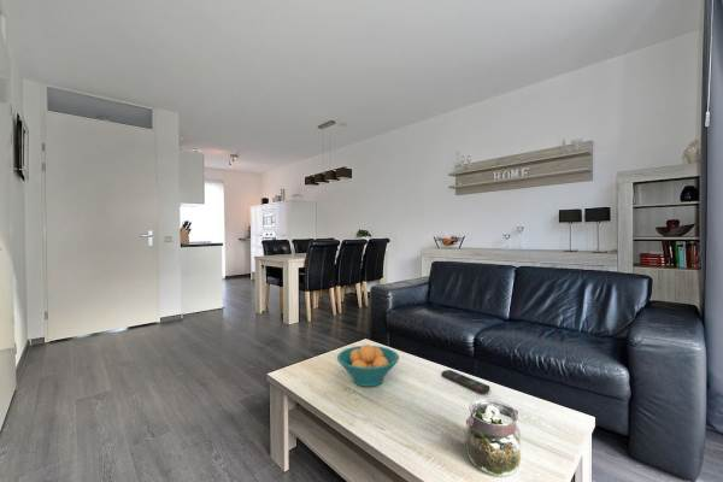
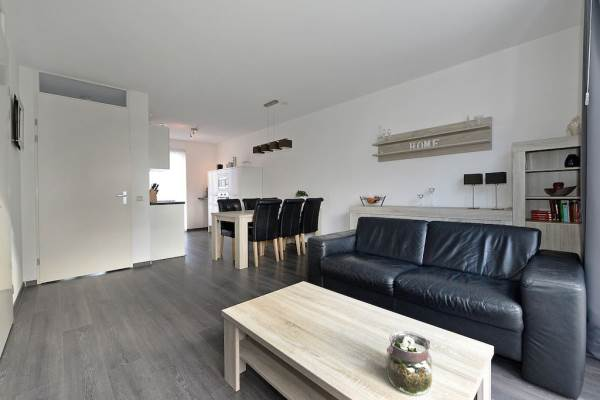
- fruit bowl [336,343,400,388]
- remote control [441,369,490,395]
